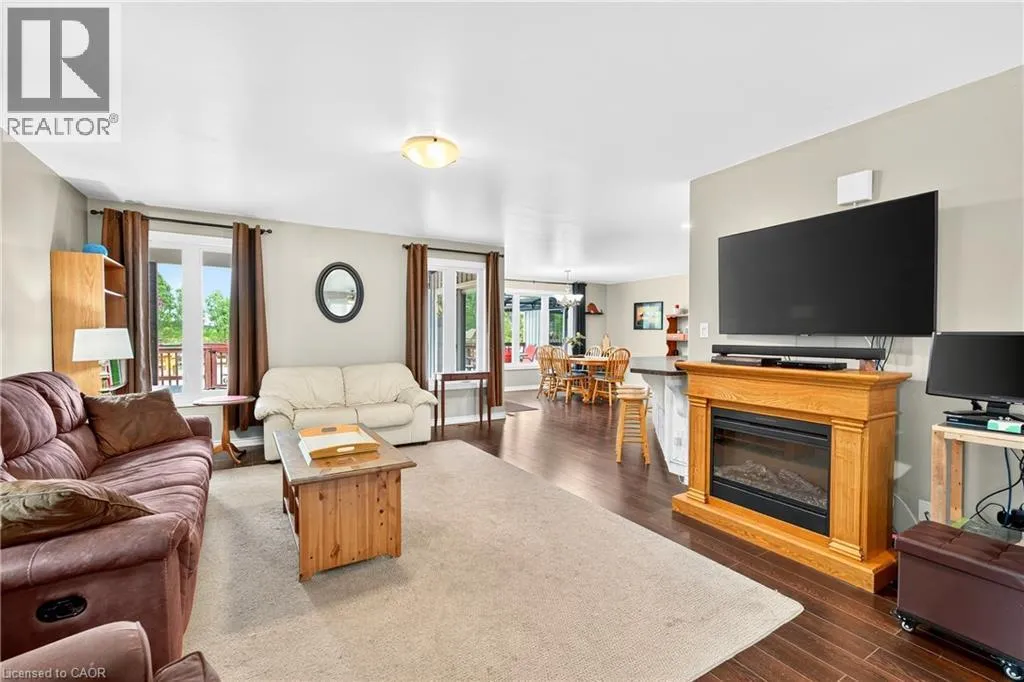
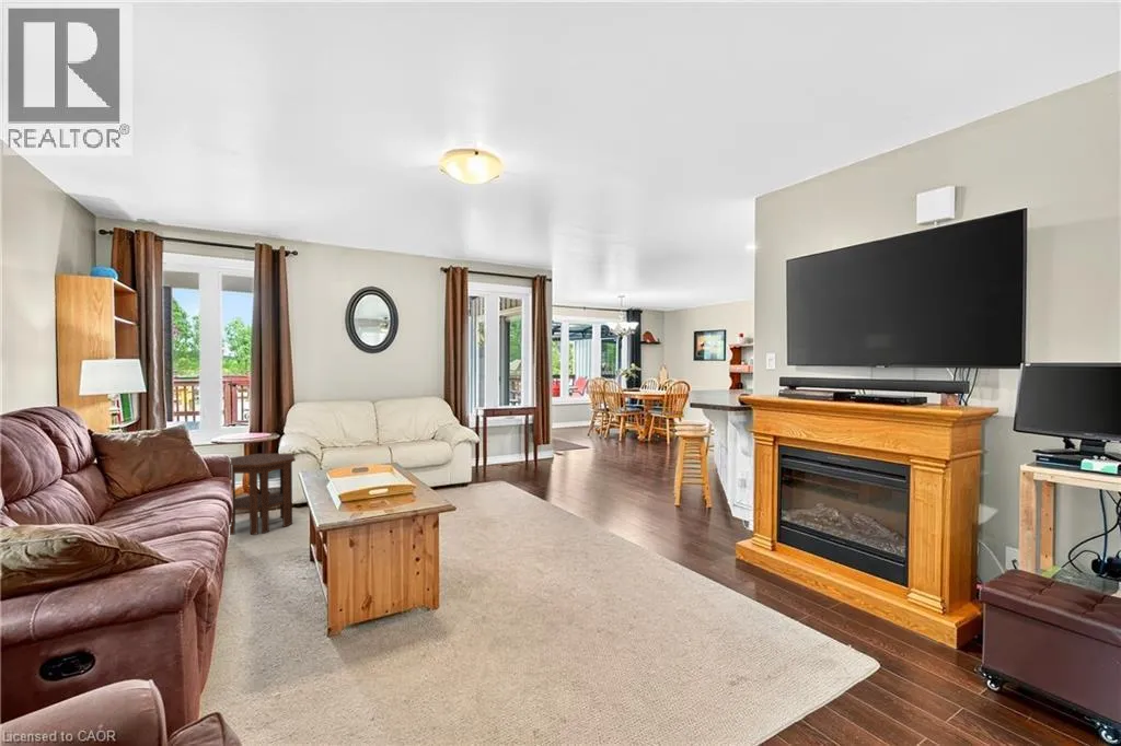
+ side table [229,453,297,536]
